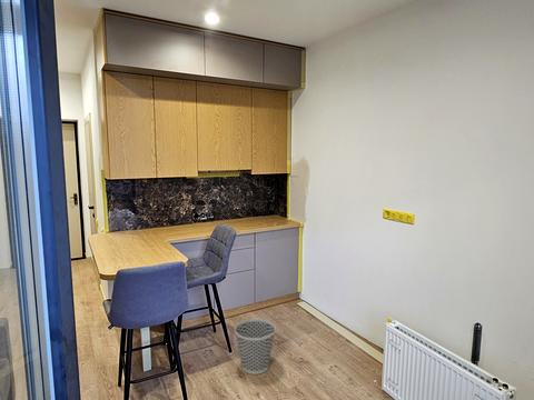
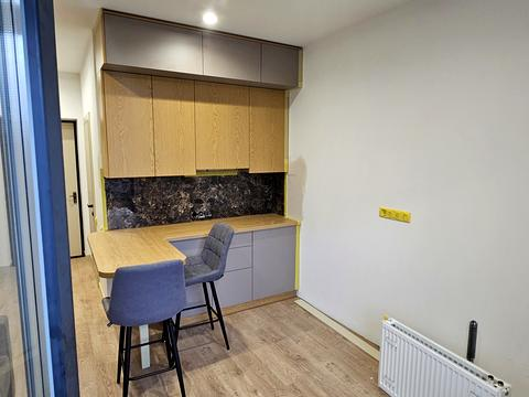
- wastebasket [234,318,277,376]
